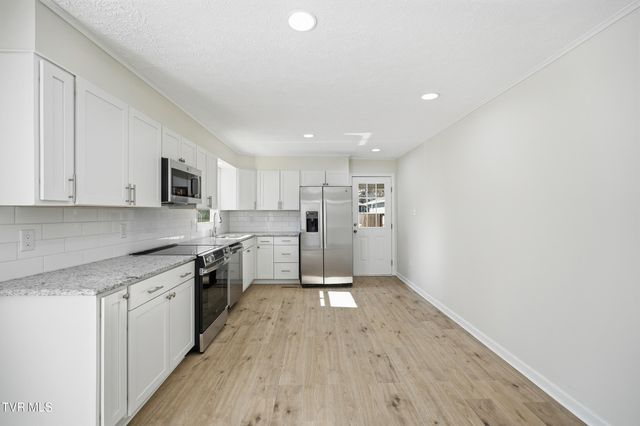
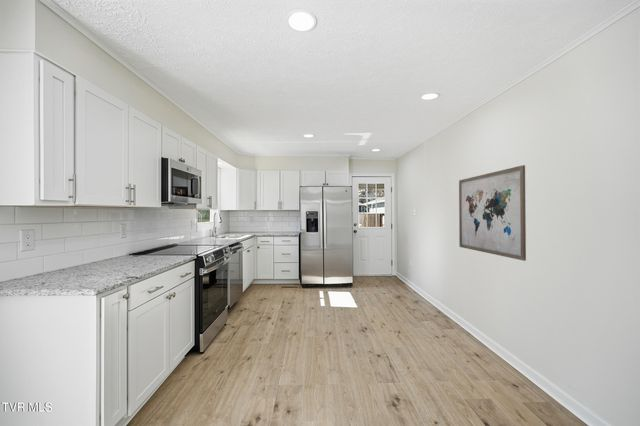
+ wall art [458,164,527,262]
